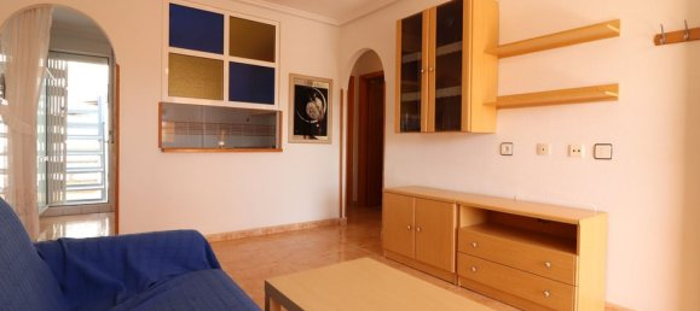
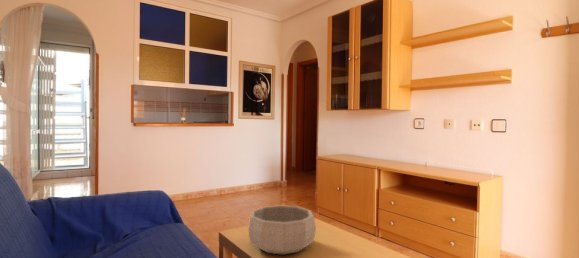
+ decorative bowl [247,204,317,255]
